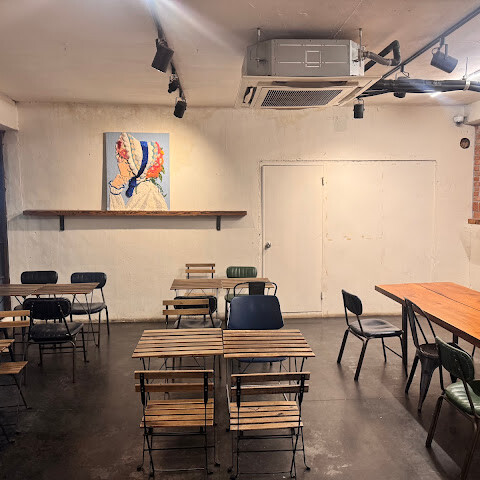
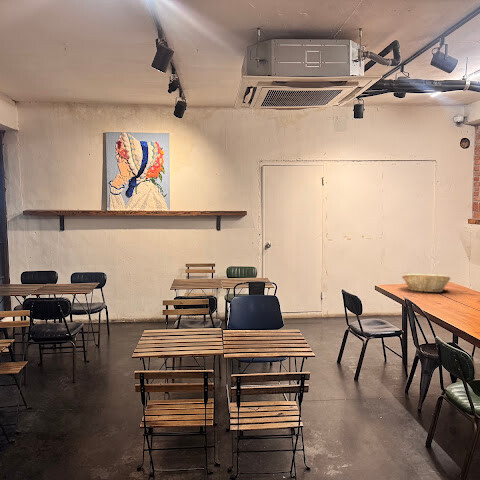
+ fruit basket [401,273,451,293]
